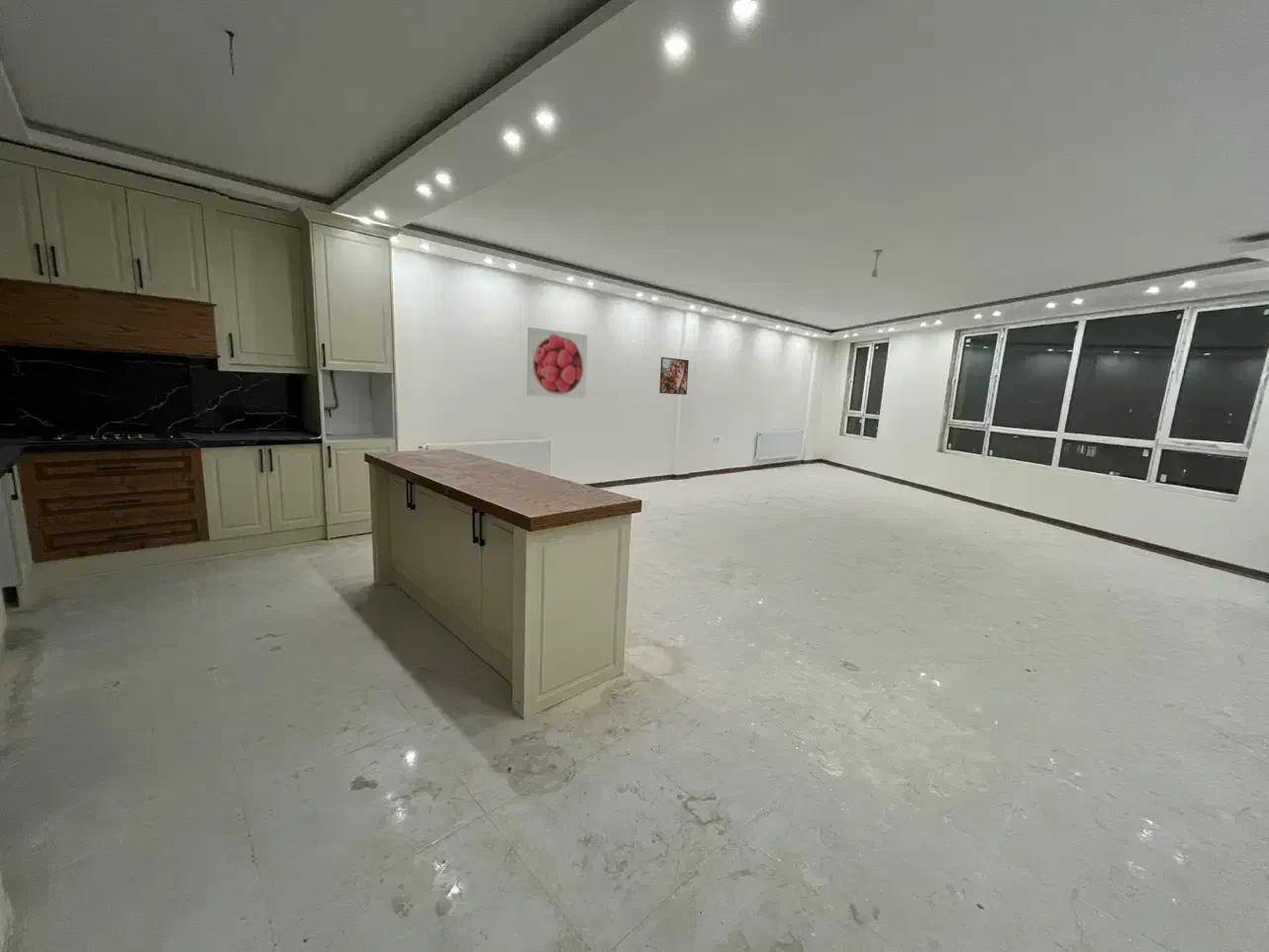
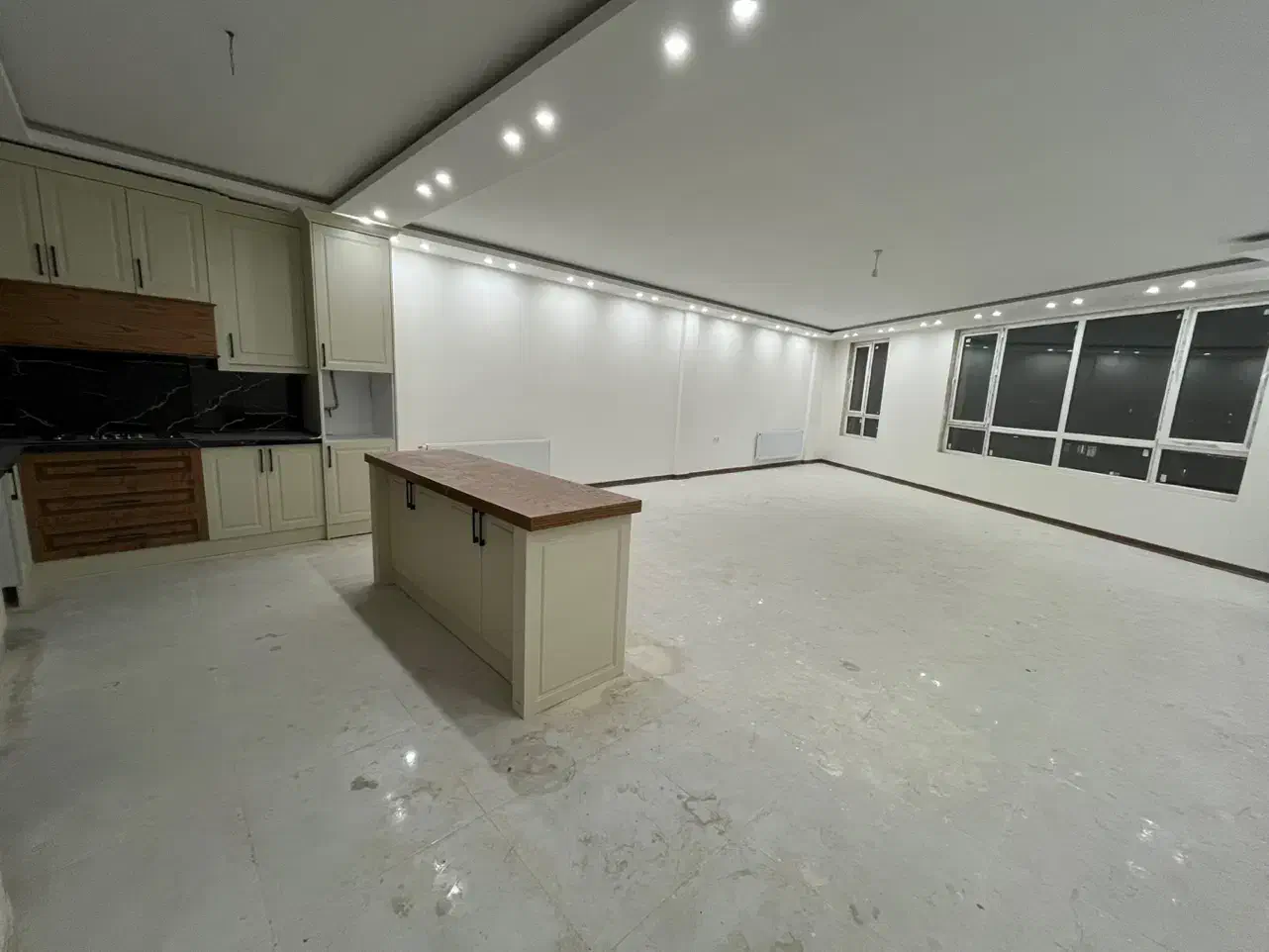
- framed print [658,356,690,396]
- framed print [526,327,588,399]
